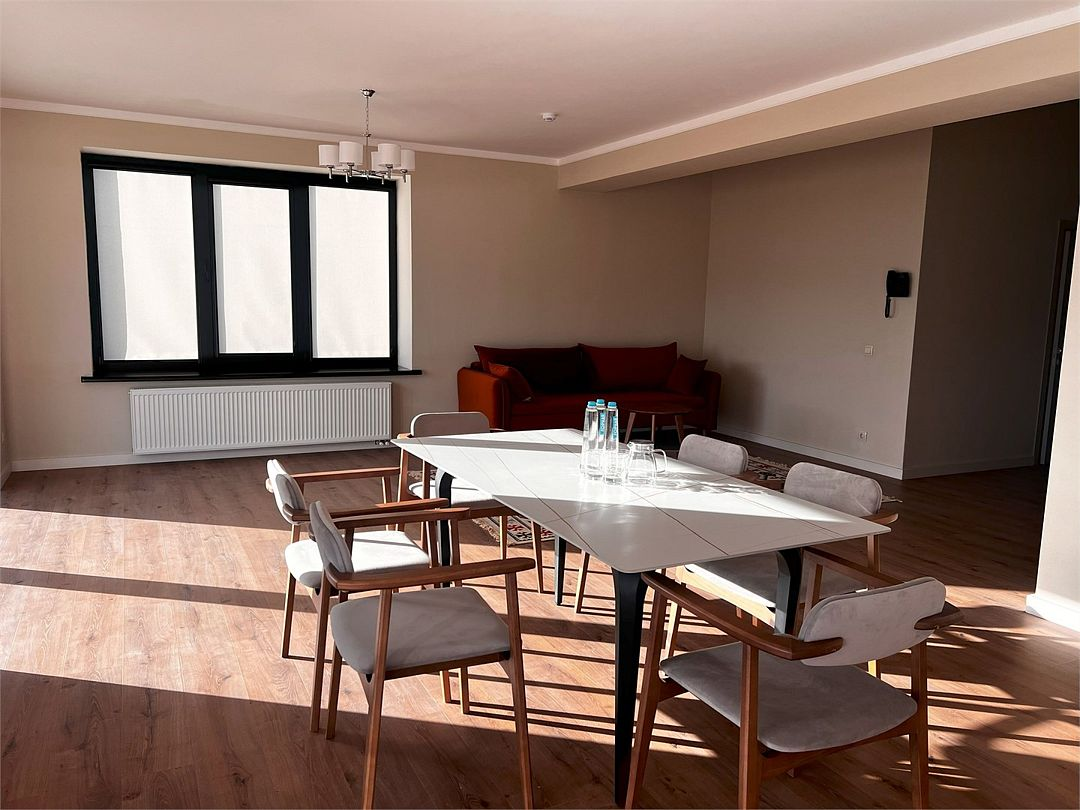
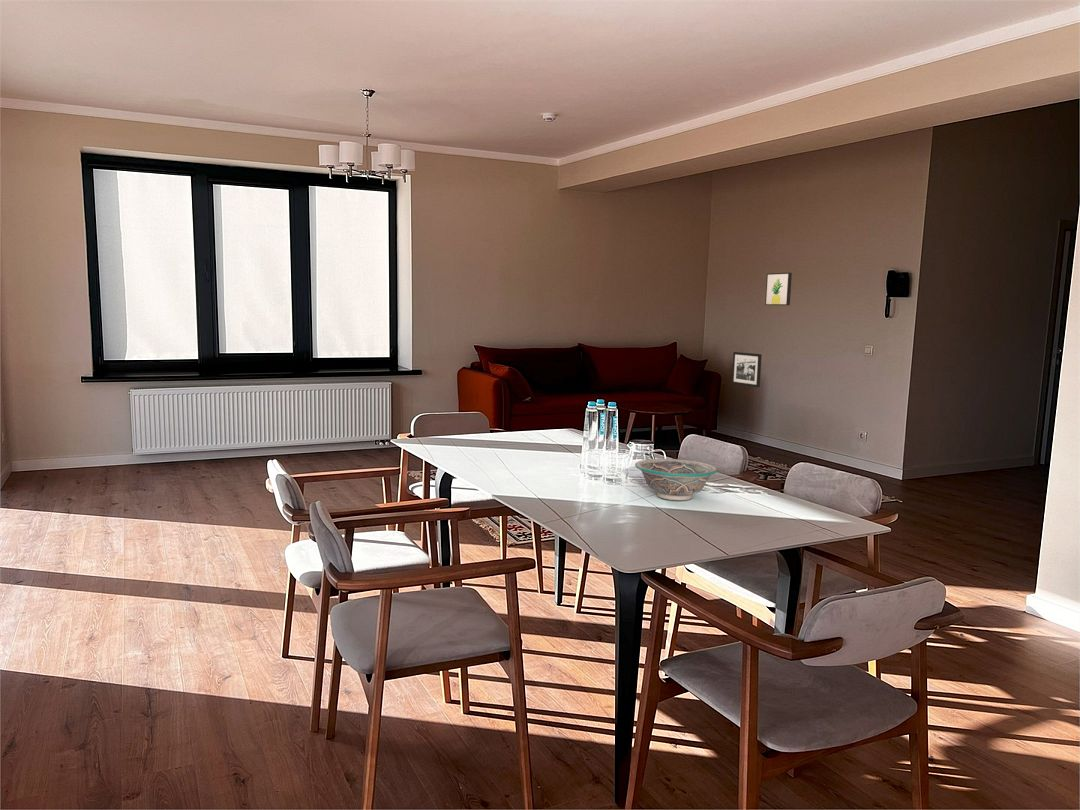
+ picture frame [731,351,763,388]
+ bowl [634,458,718,501]
+ wall art [764,272,793,306]
